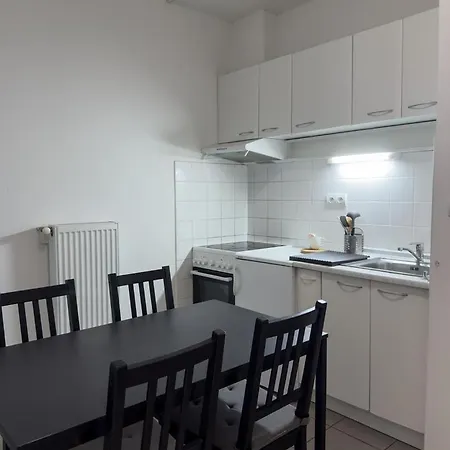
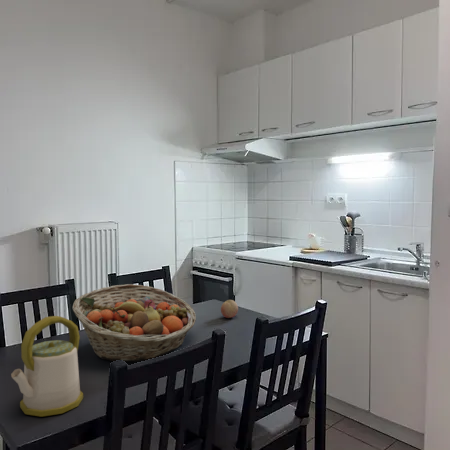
+ kettle [10,315,84,418]
+ fruit [220,299,239,319]
+ fruit basket [72,283,197,363]
